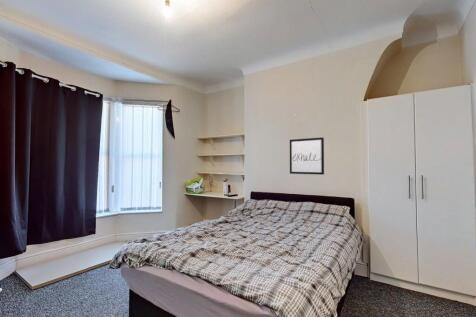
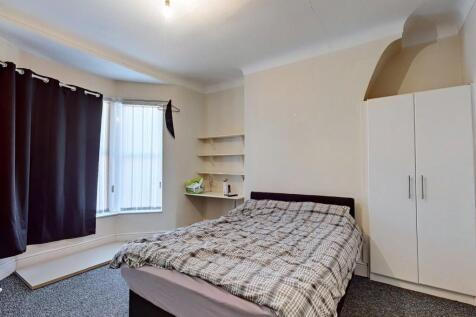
- wall art [289,136,325,176]
